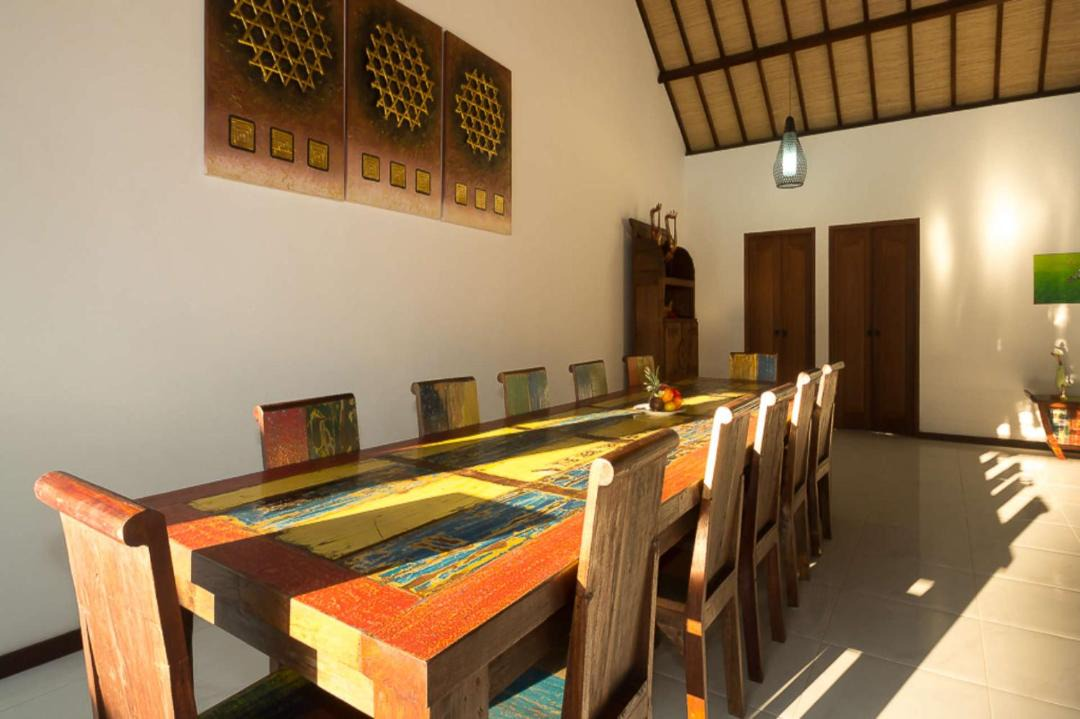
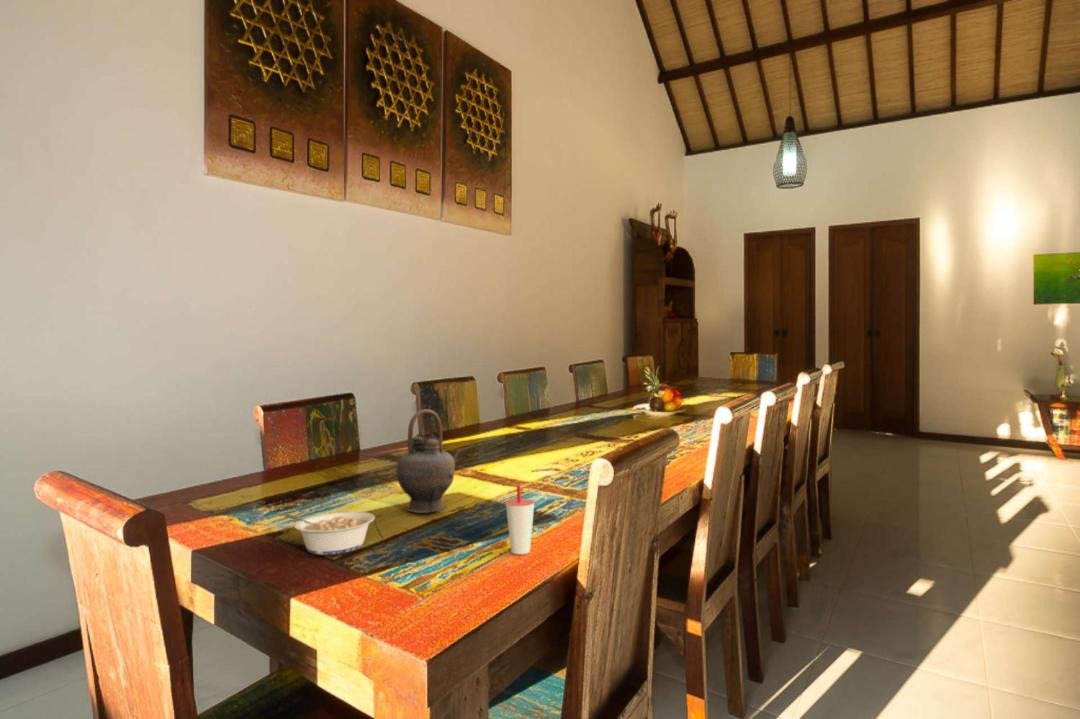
+ cup [504,484,536,555]
+ legume [283,510,376,556]
+ teapot [395,408,464,514]
